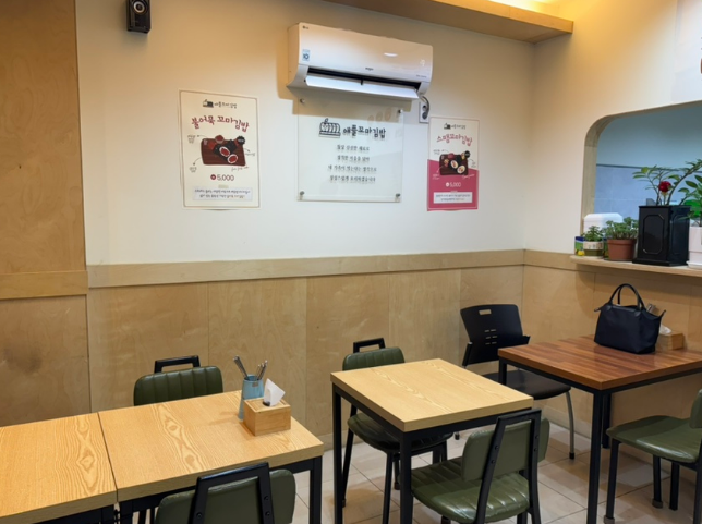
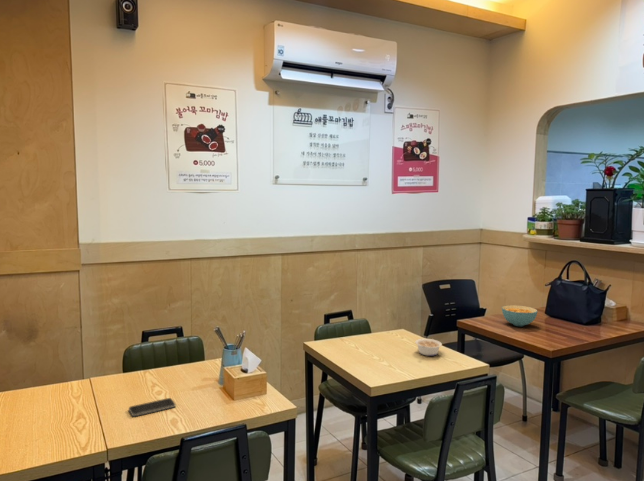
+ cereal bowl [501,304,539,327]
+ smartphone [128,397,176,417]
+ legume [414,338,443,357]
